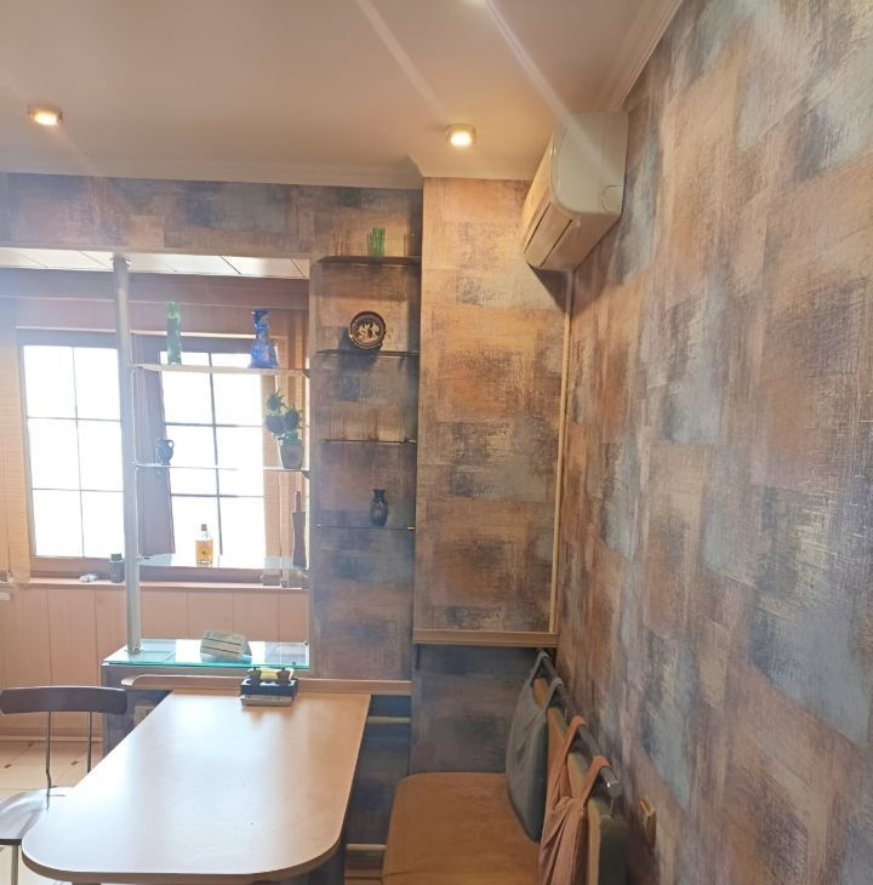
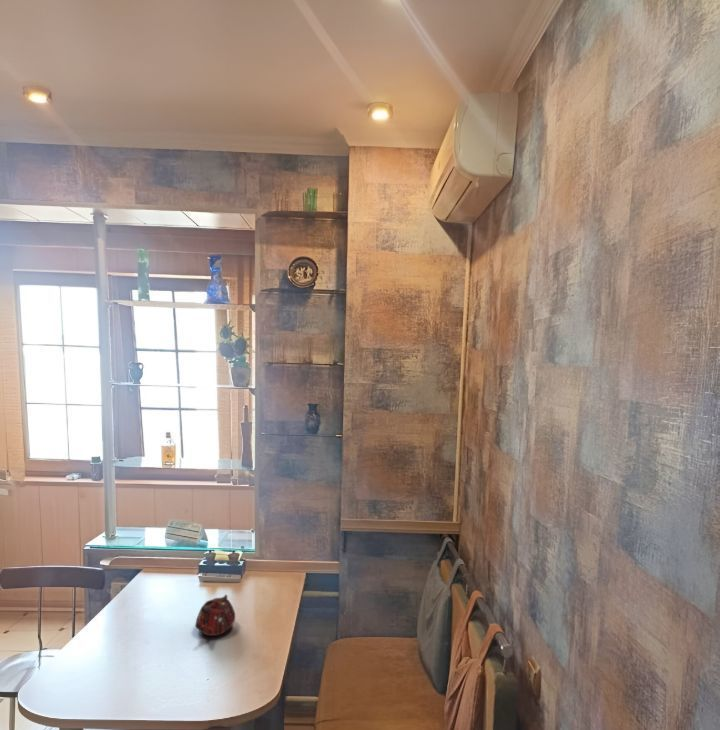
+ teapot [195,594,236,637]
